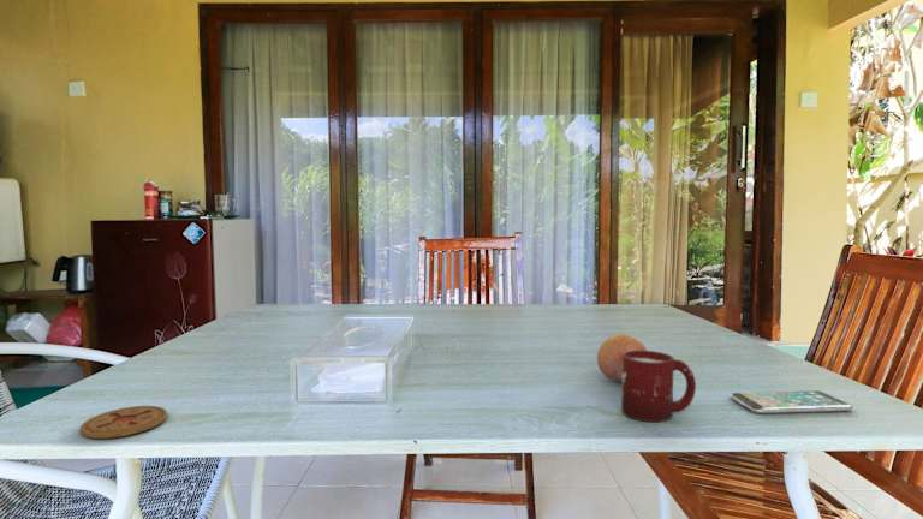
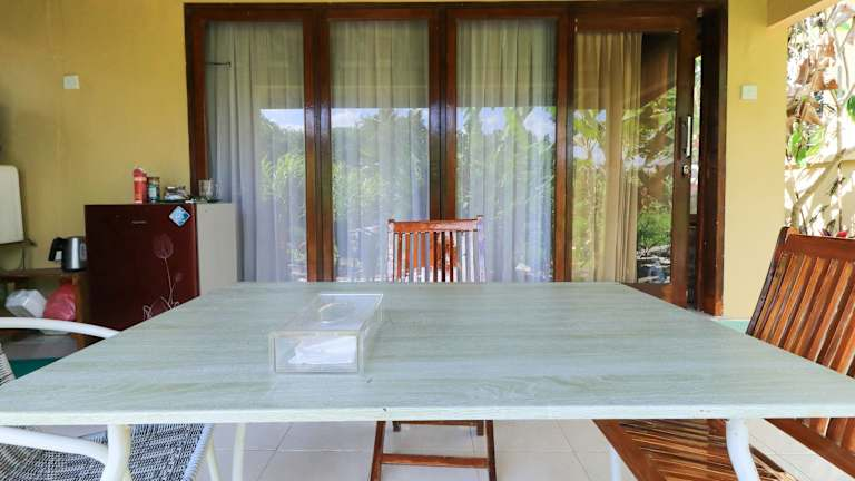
- cup [620,350,697,423]
- fruit [596,333,648,383]
- smartphone [728,389,854,414]
- coaster [79,405,168,440]
